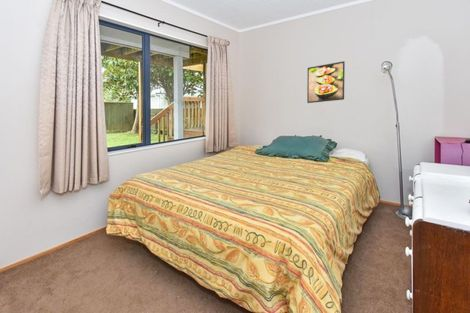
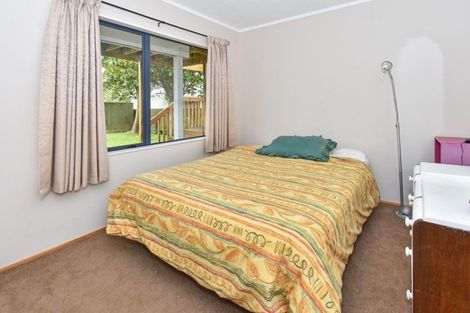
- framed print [306,60,346,104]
